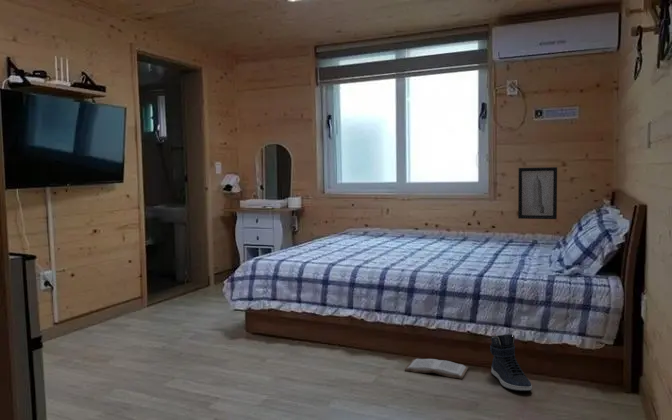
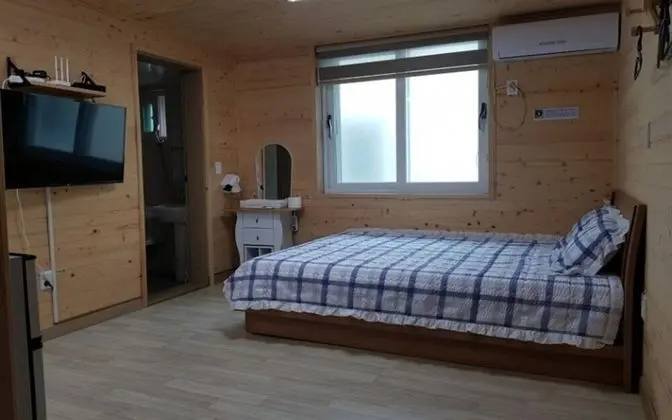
- book [404,358,469,380]
- wall art [517,166,558,220]
- sneaker [489,333,533,392]
